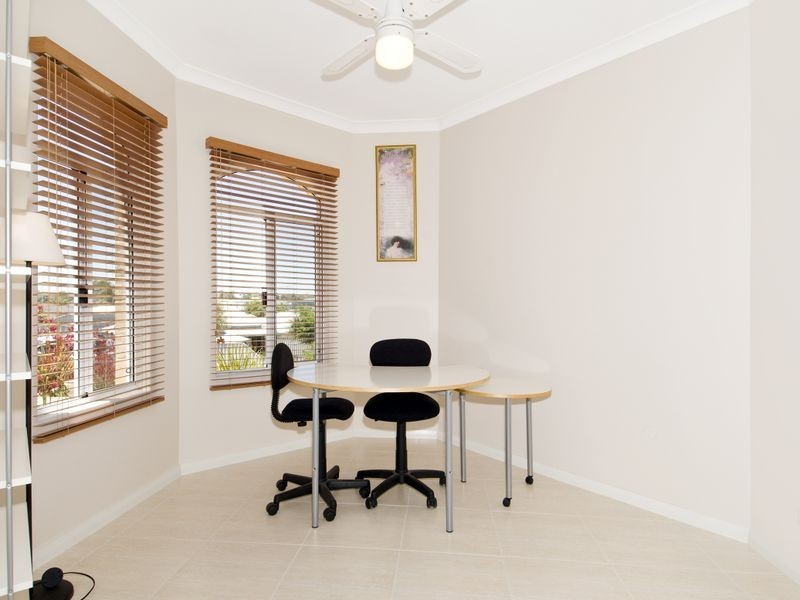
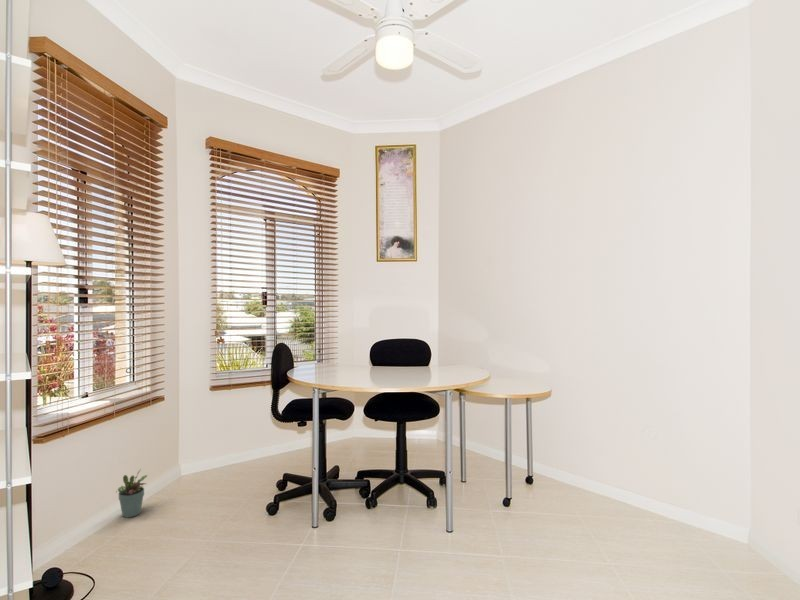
+ potted plant [115,468,149,519]
